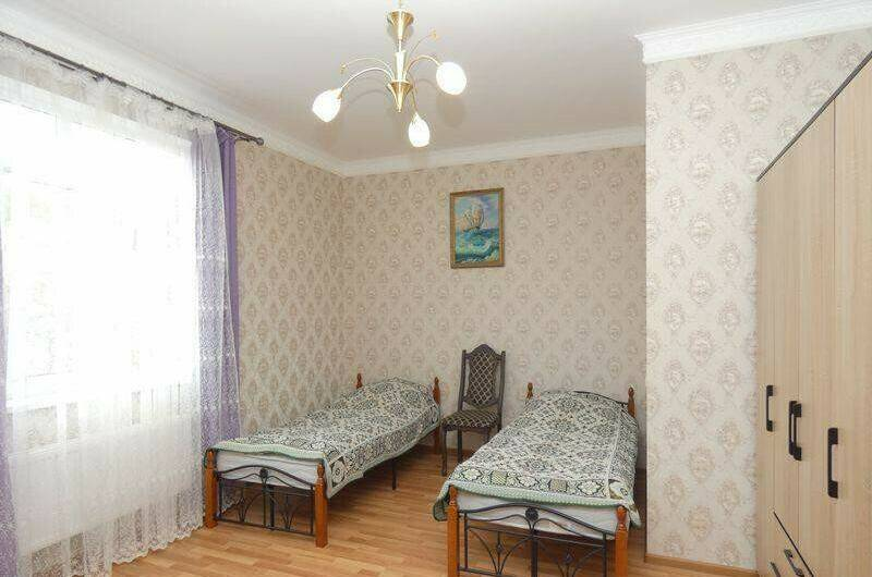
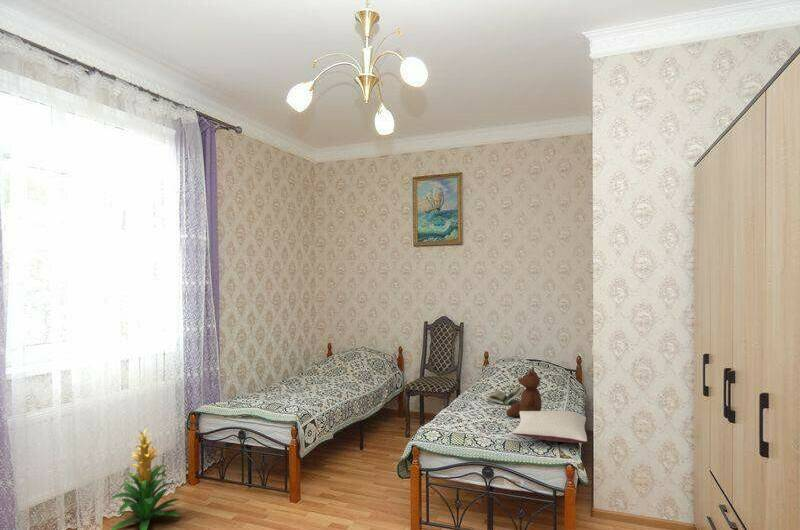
+ indoor plant [110,427,181,530]
+ pillow [511,409,588,444]
+ teddy bear [505,366,543,418]
+ book [486,386,525,407]
